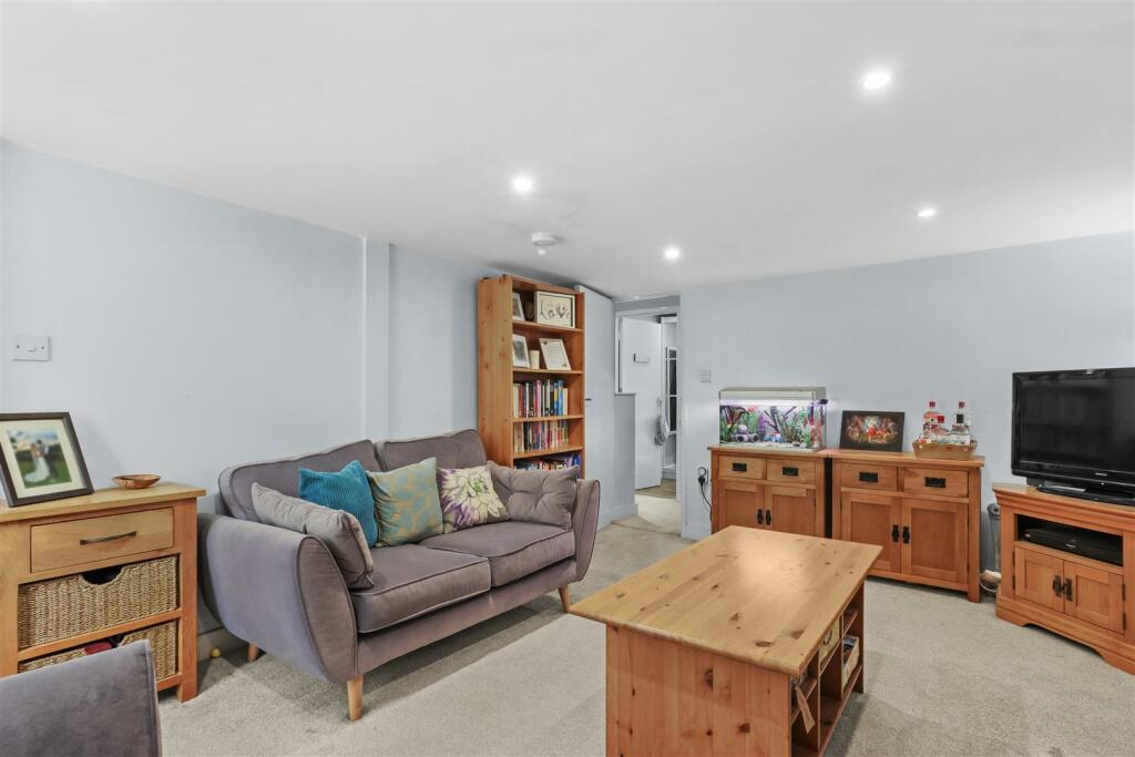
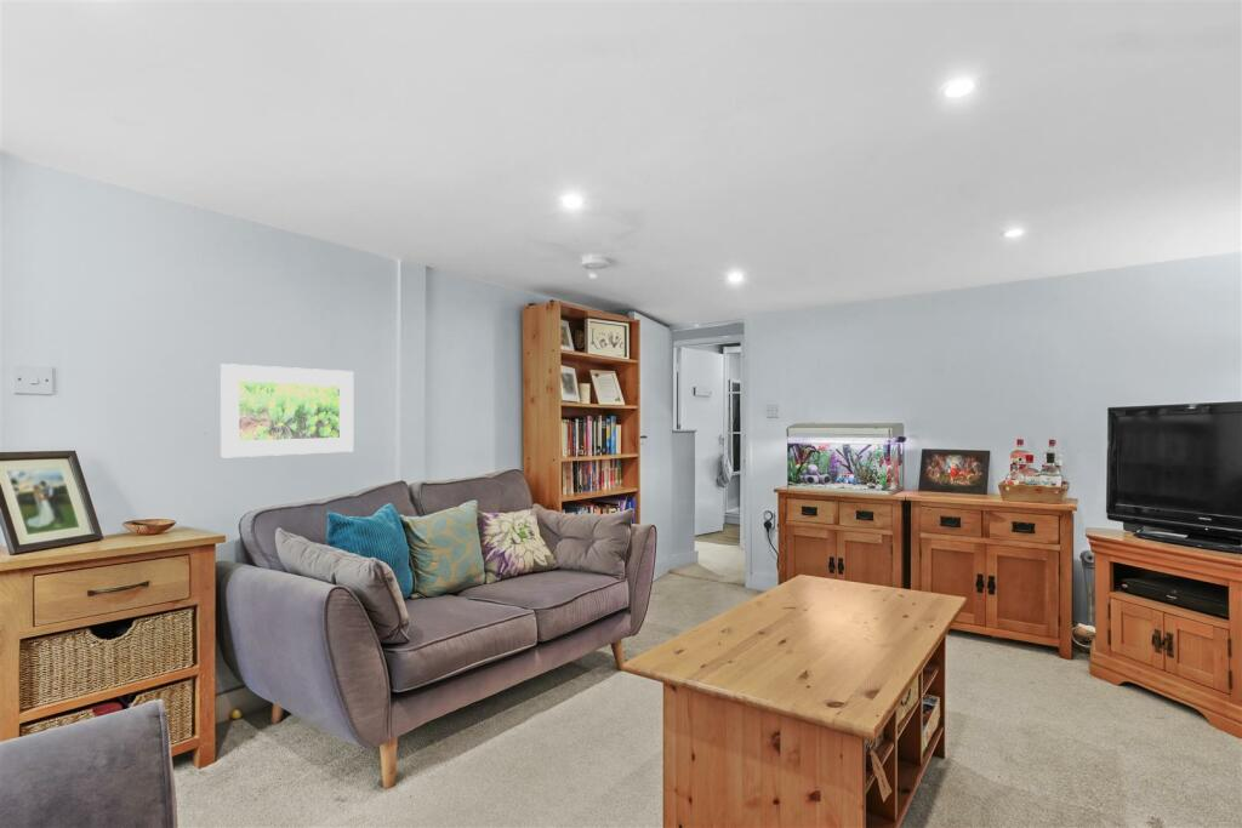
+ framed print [218,362,354,459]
